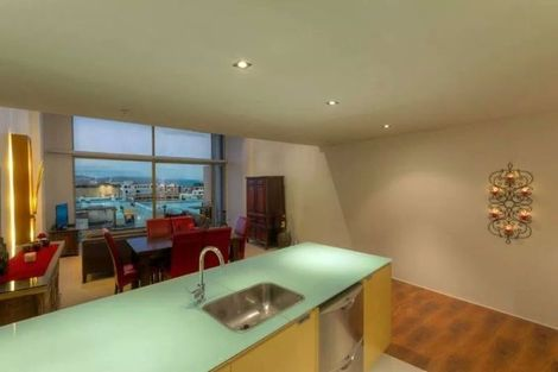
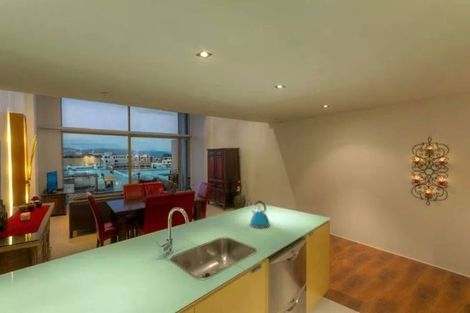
+ kettle [249,200,271,229]
